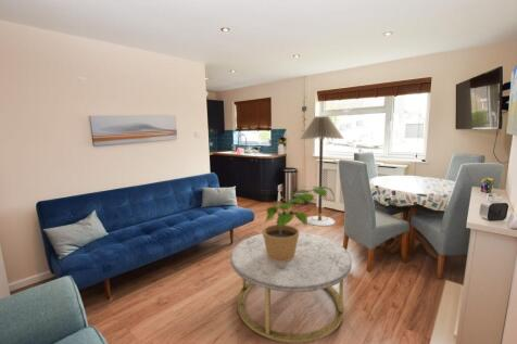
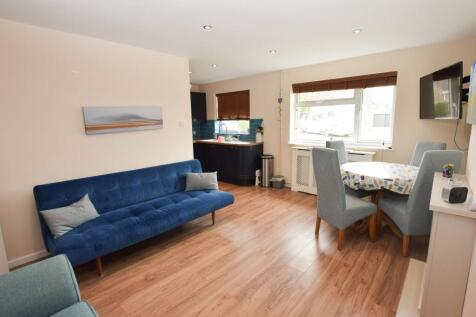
- floor lamp [299,115,345,227]
- potted plant [262,186,337,262]
- coffee table [229,231,353,344]
